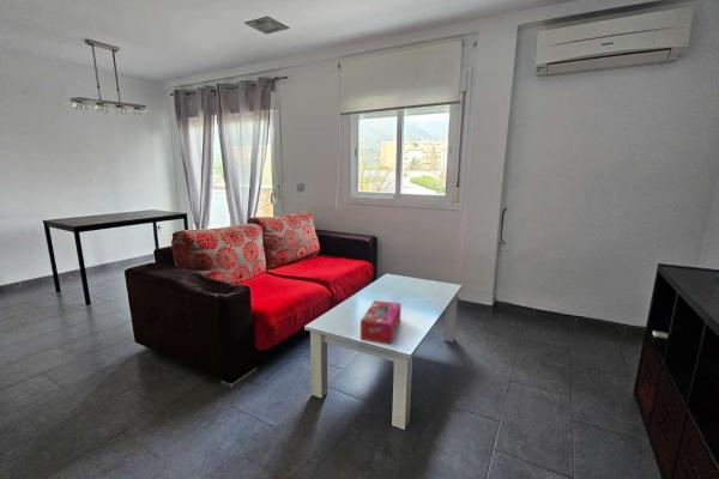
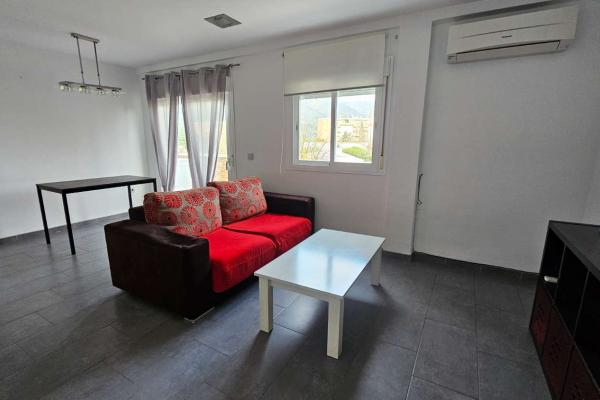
- tissue box [360,299,403,345]
